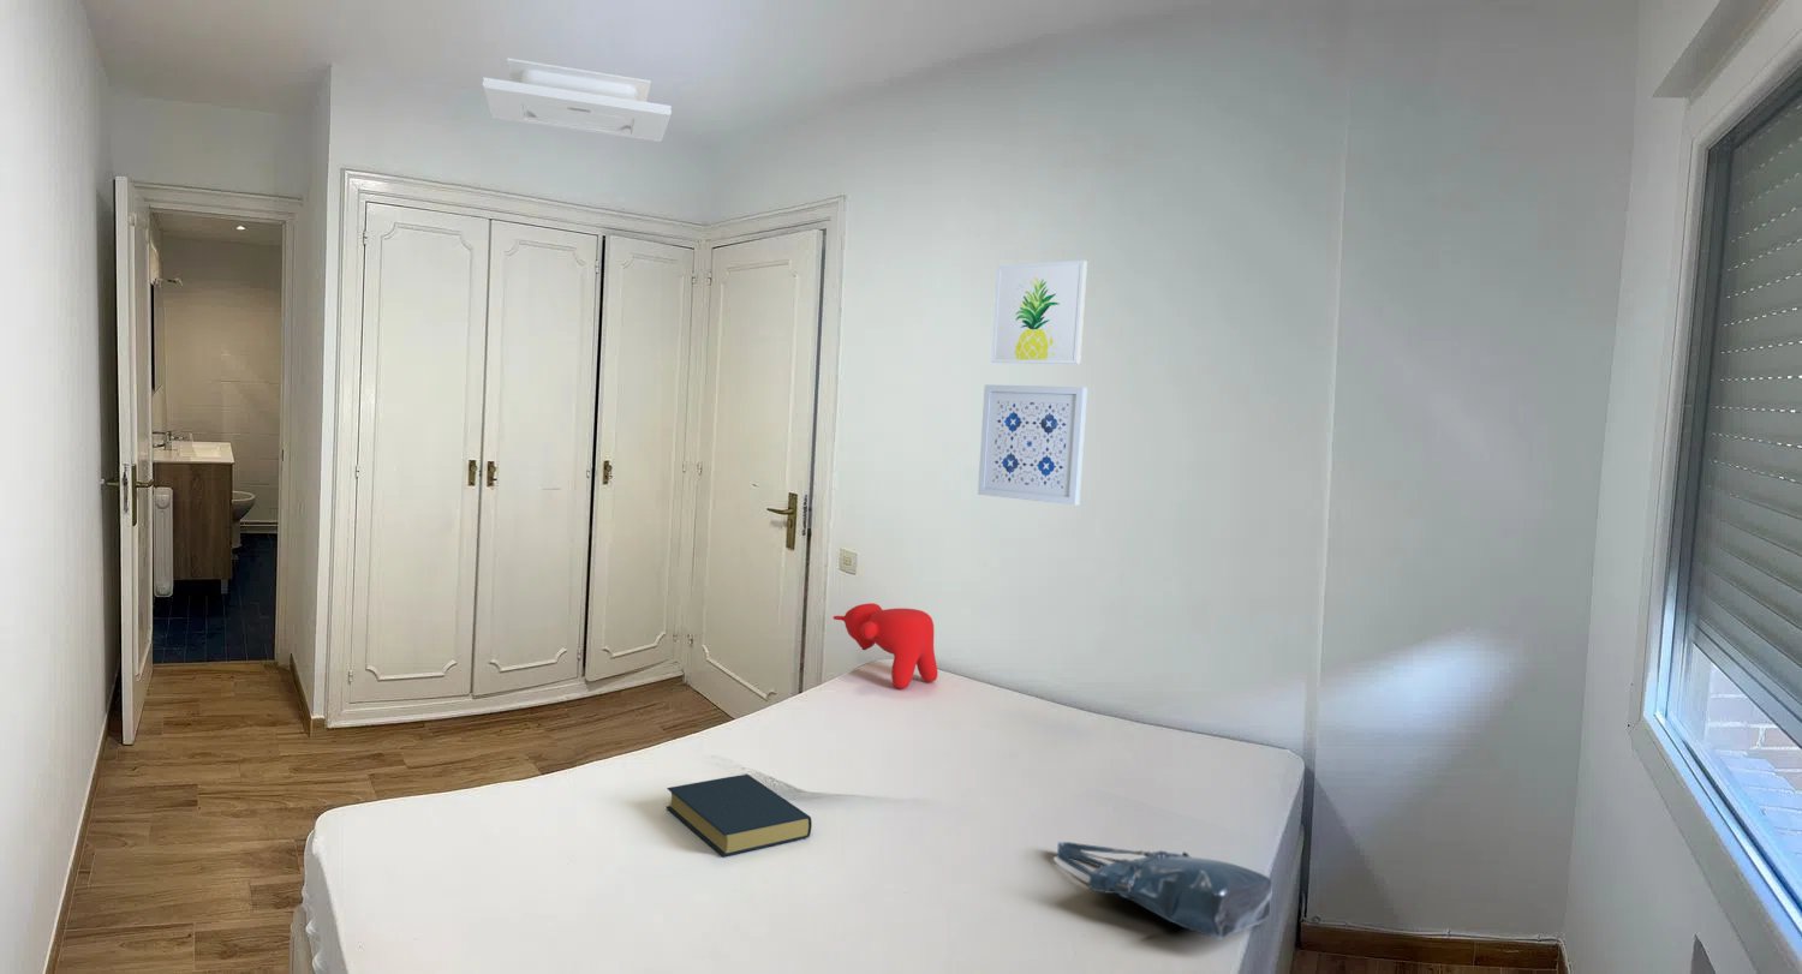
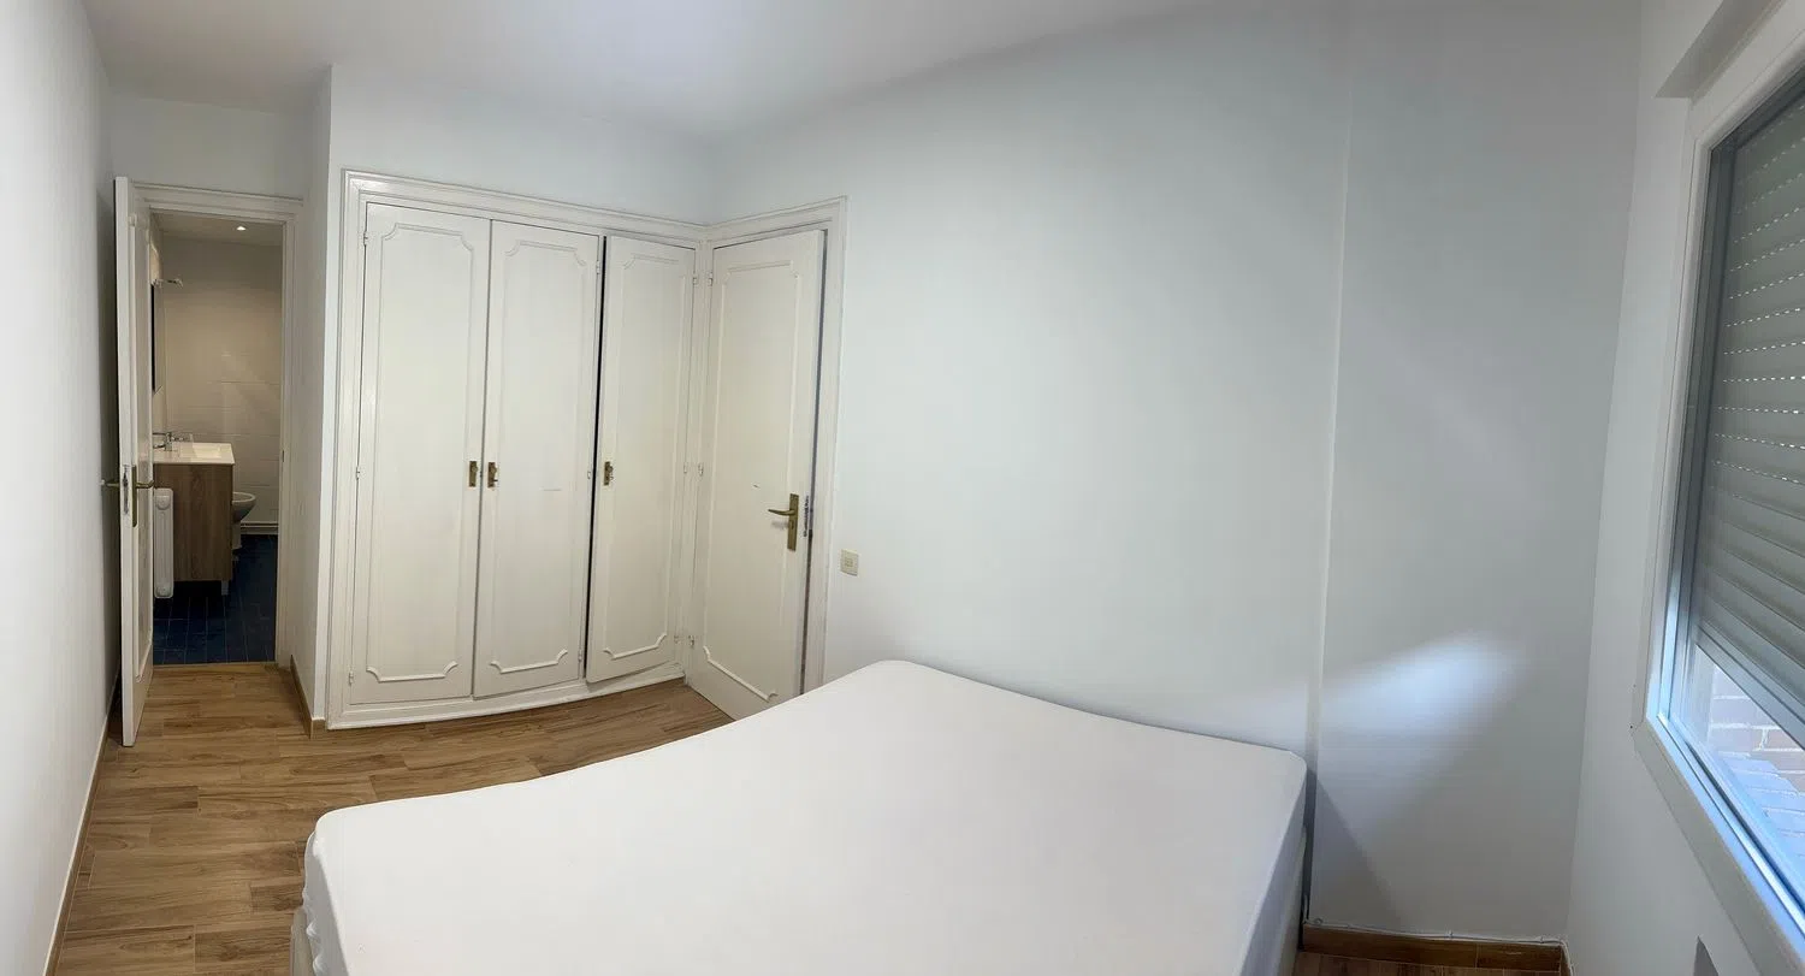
- hardback book [666,773,813,858]
- teddy bear [833,602,938,691]
- wall art [977,383,1088,506]
- ceiling light [482,56,673,143]
- wall art [990,259,1088,365]
- tote bag [1055,841,1273,940]
